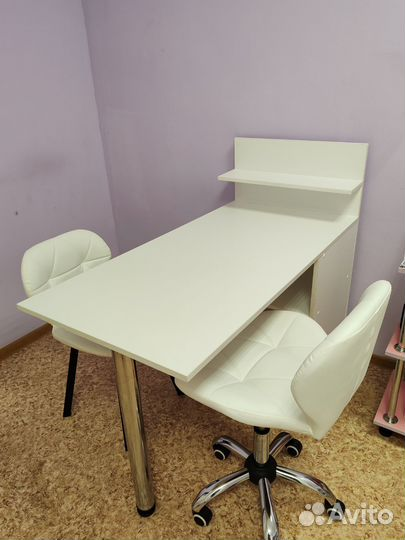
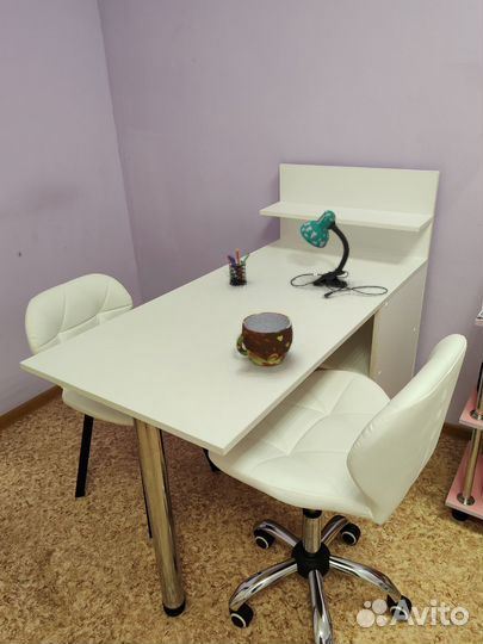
+ desk lamp [290,209,389,298]
+ pen holder [225,248,252,286]
+ cup [235,311,295,367]
